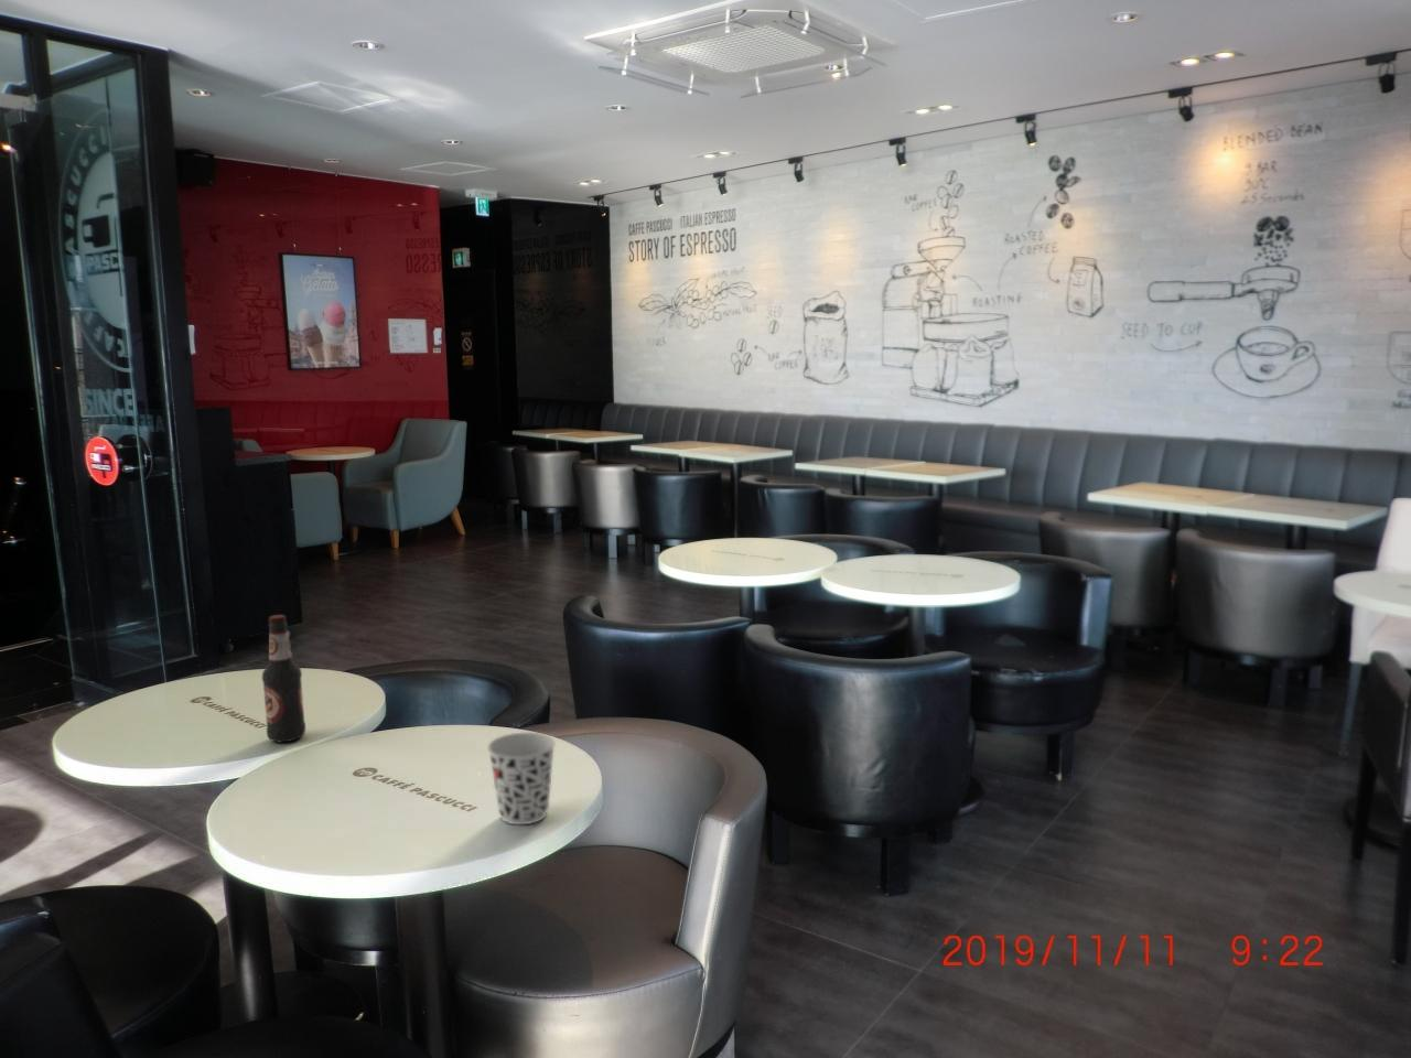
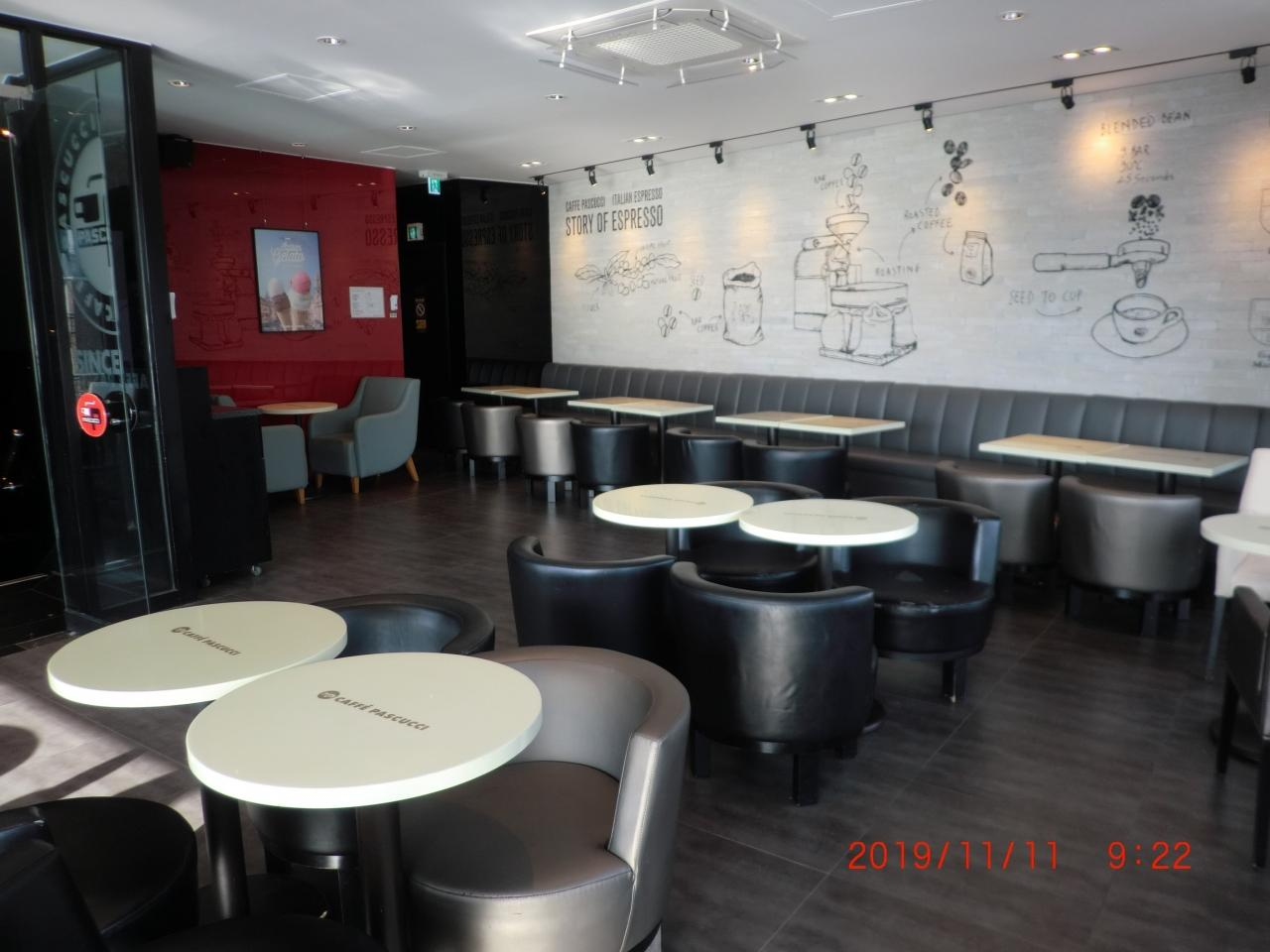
- cup [487,731,557,826]
- bottle [261,613,307,742]
